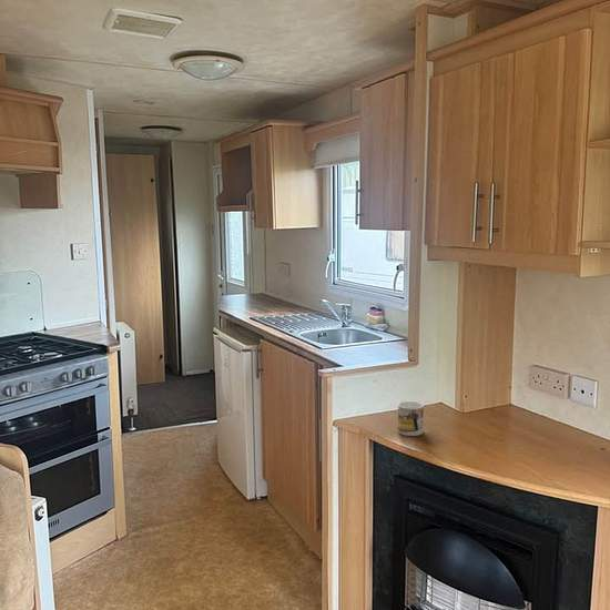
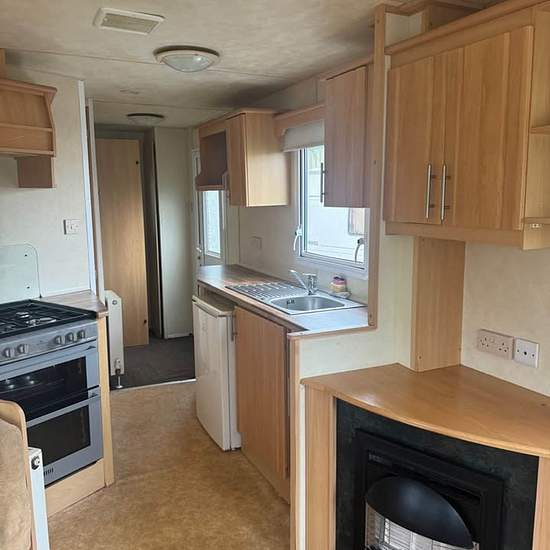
- mug [397,400,425,437]
